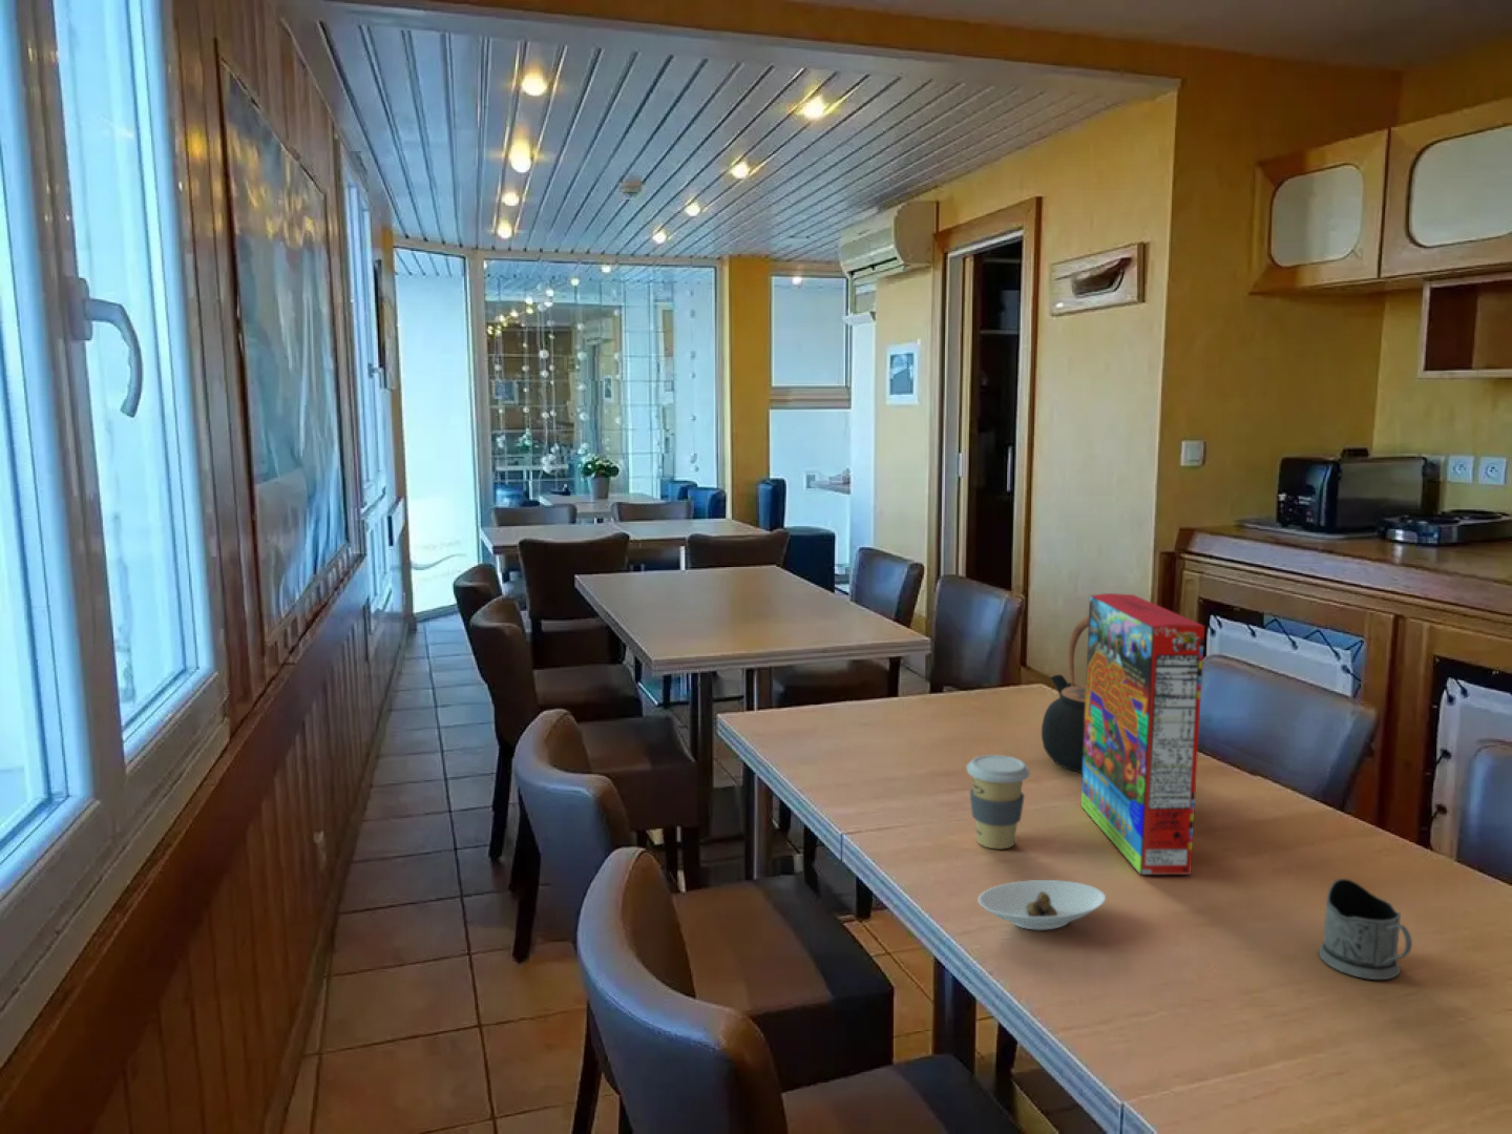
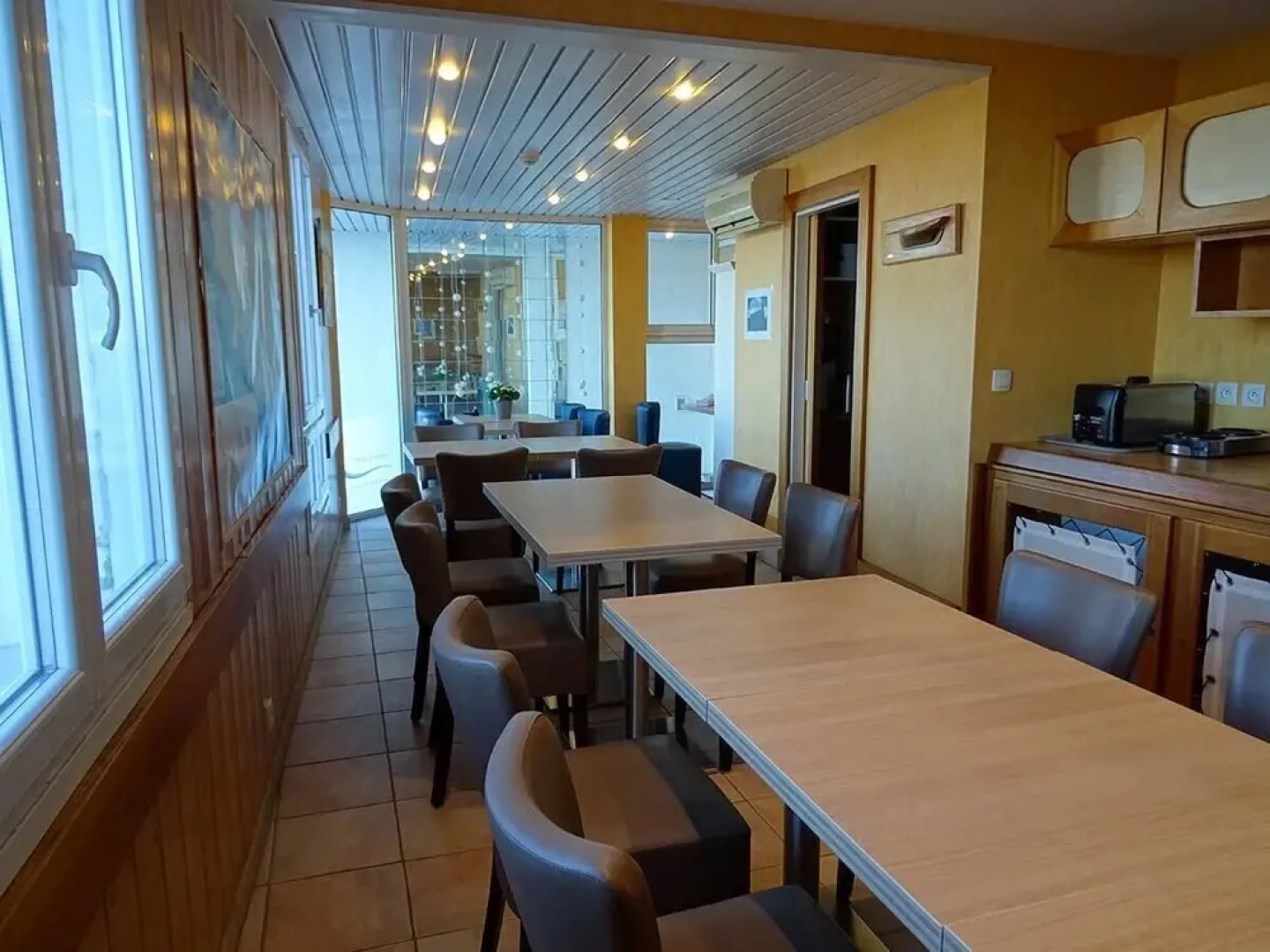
- cereal box [1081,592,1205,876]
- teapot [1041,615,1089,774]
- tea glass holder [1318,878,1413,980]
- coffee cup [966,754,1031,849]
- saucer [976,879,1107,932]
